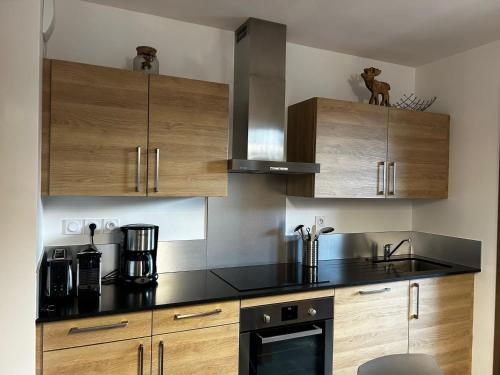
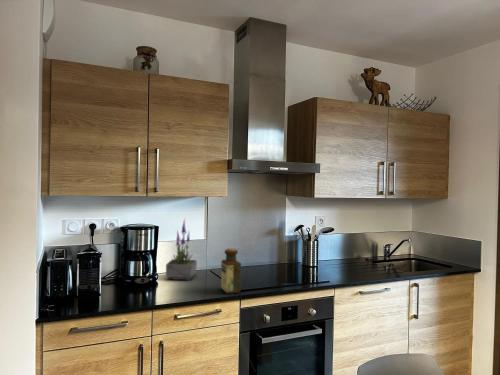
+ bottle [220,247,242,295]
+ potted plant [165,219,198,281]
